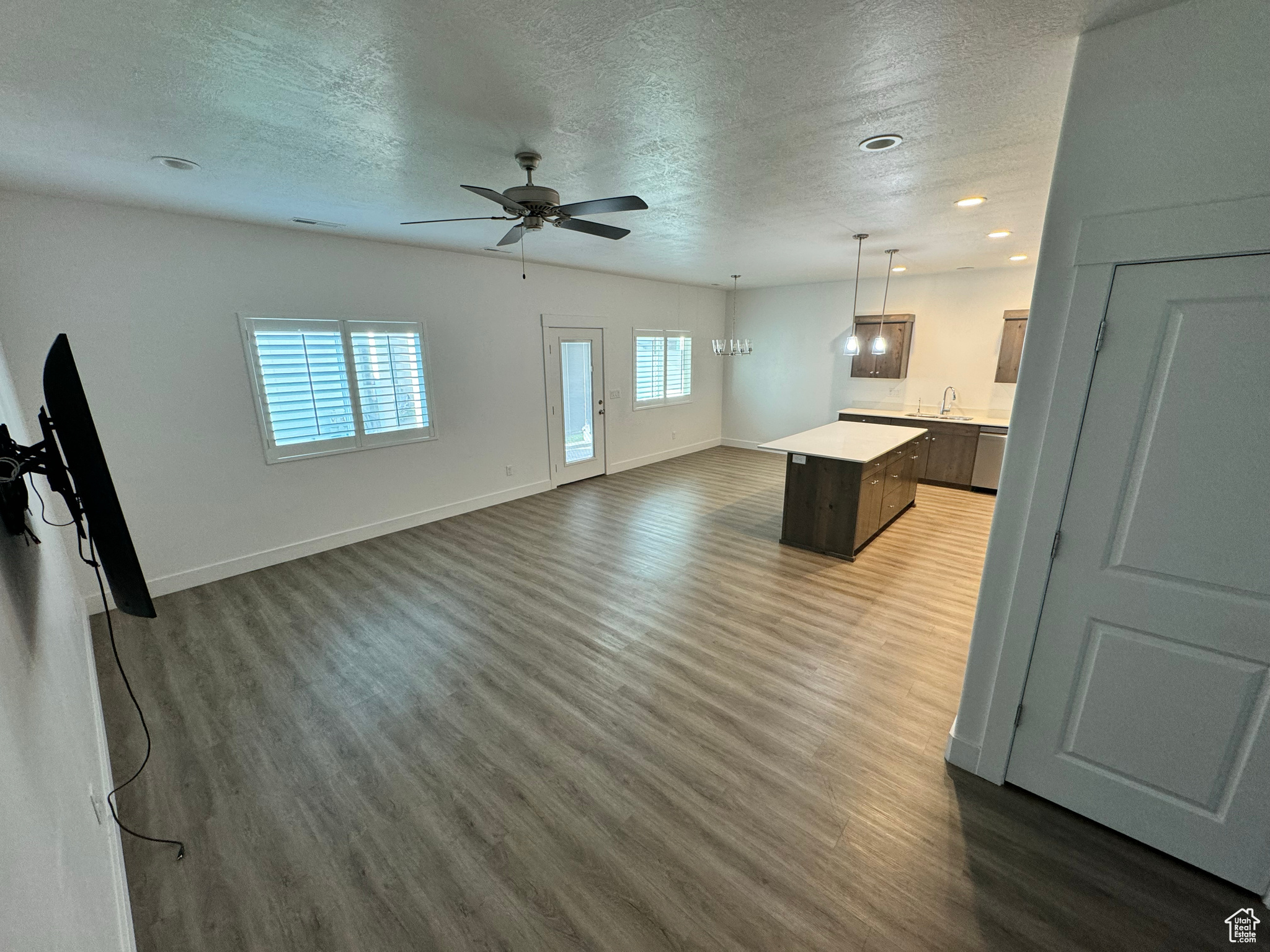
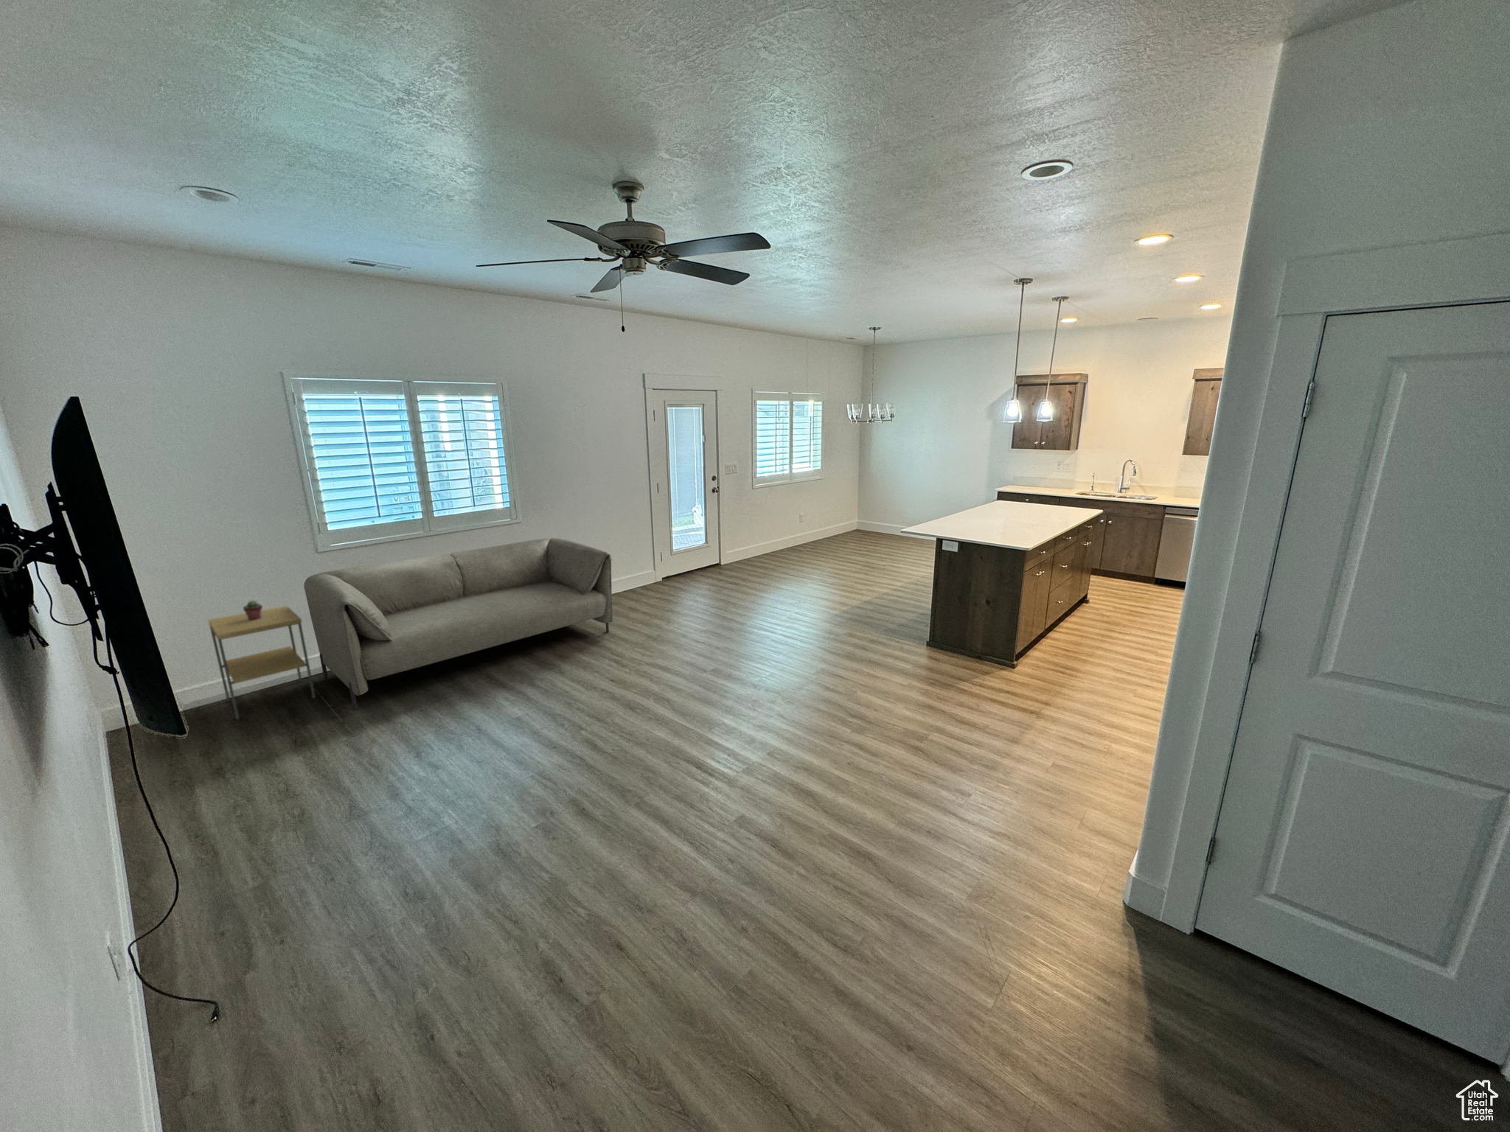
+ potted succulent [243,599,263,621]
+ side table [207,605,316,721]
+ sofa [303,537,614,711]
